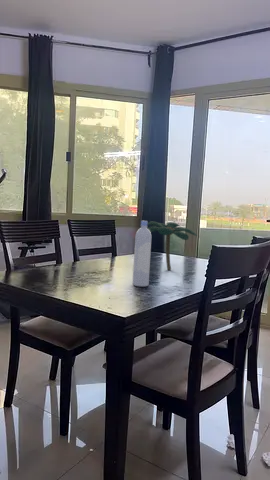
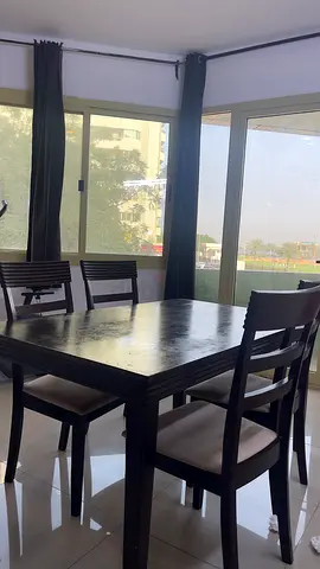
- bottle [132,220,152,288]
- plant [147,221,198,271]
